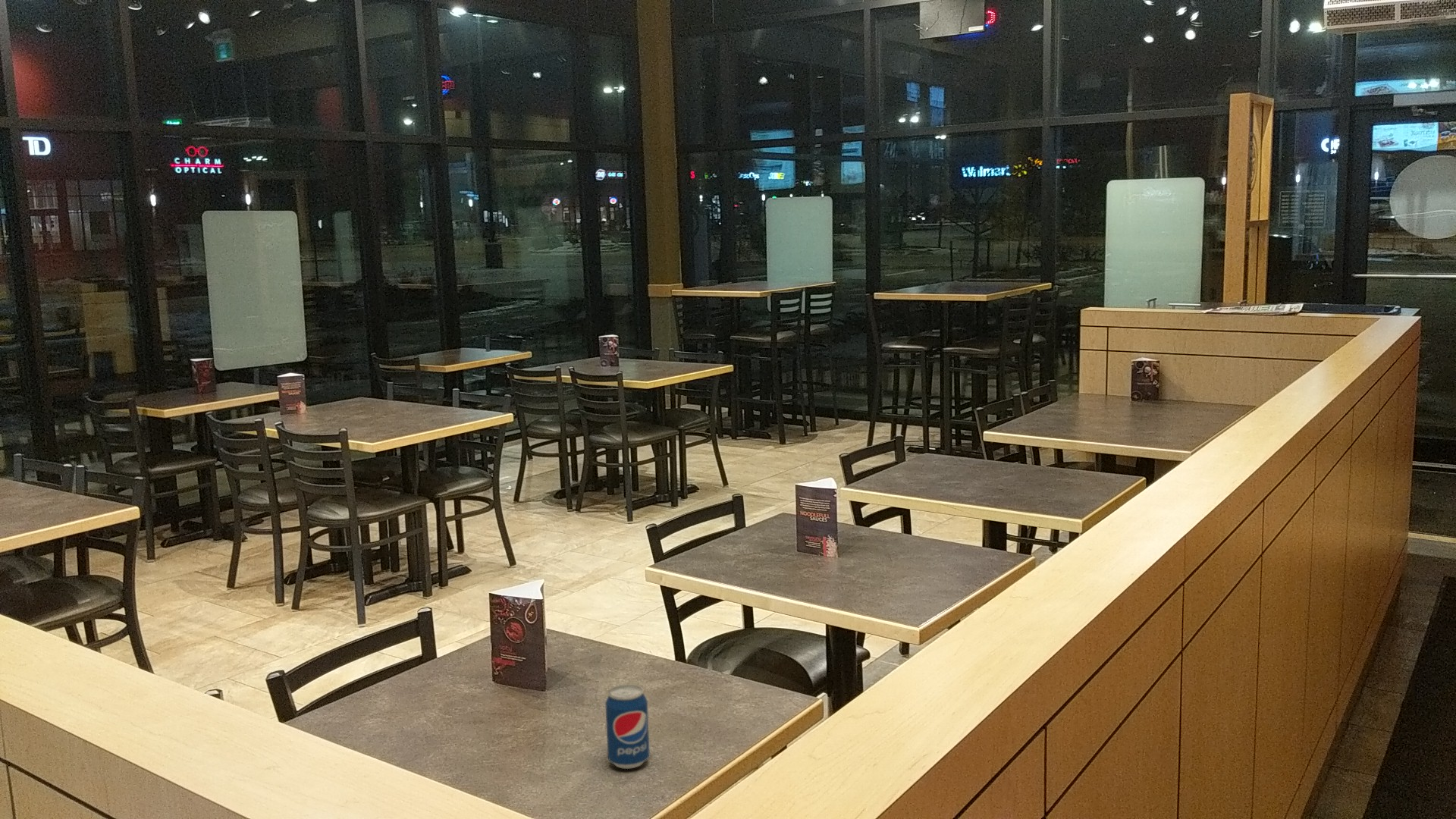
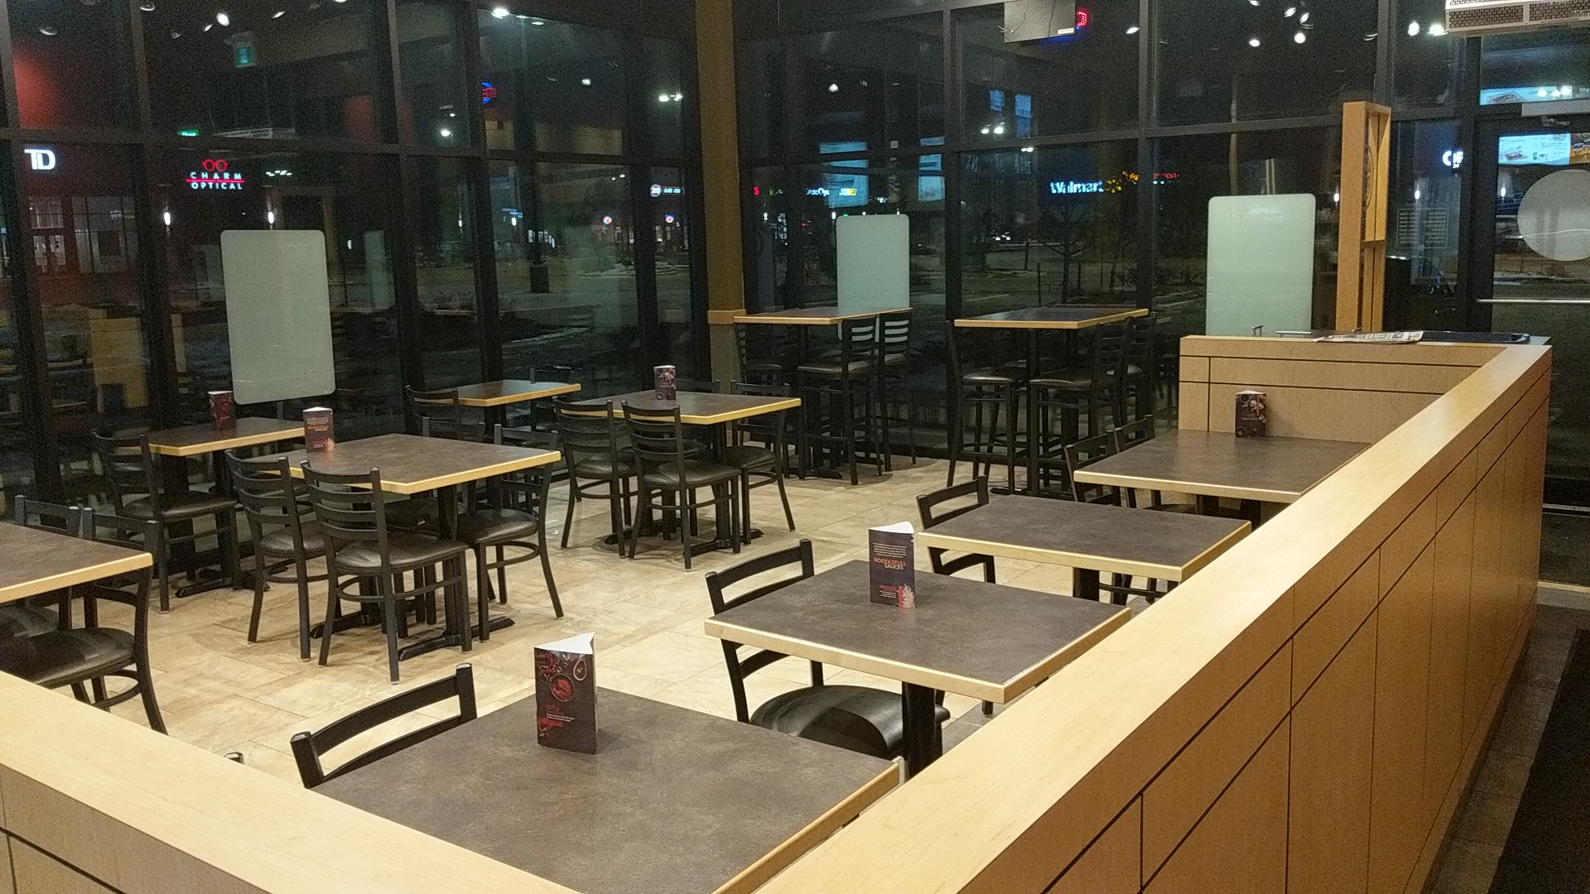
- beverage can [604,684,651,770]
